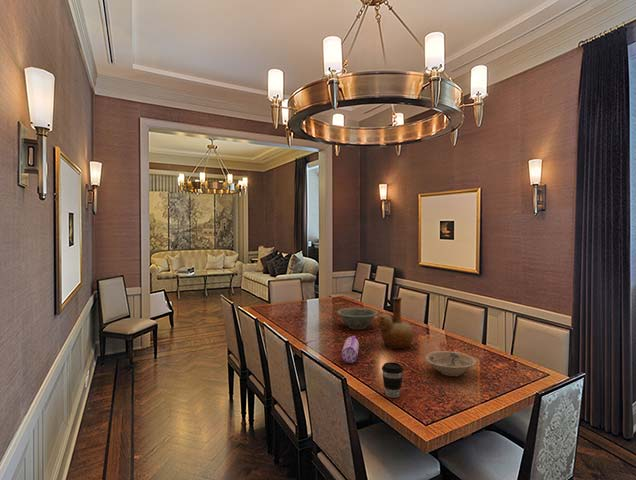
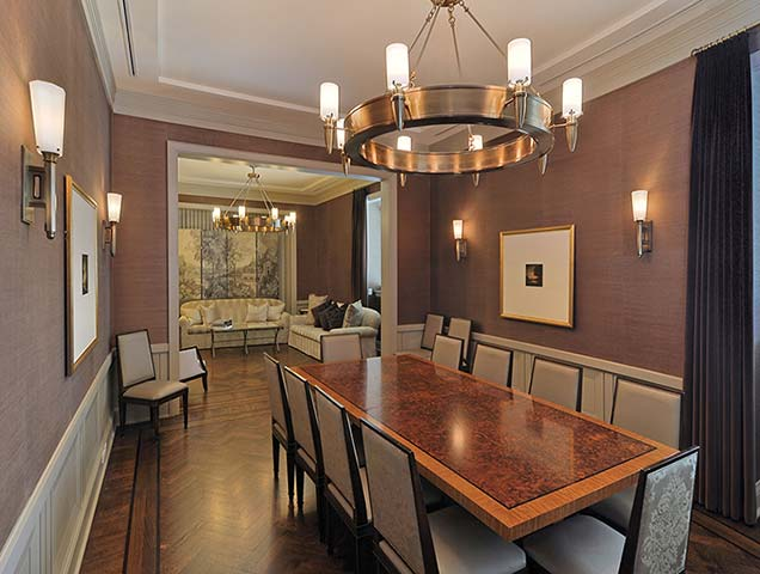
- decorative bowl [336,307,379,330]
- coffee cup [381,361,404,399]
- bowl [424,350,478,377]
- vase [375,296,415,350]
- pencil case [340,335,360,364]
